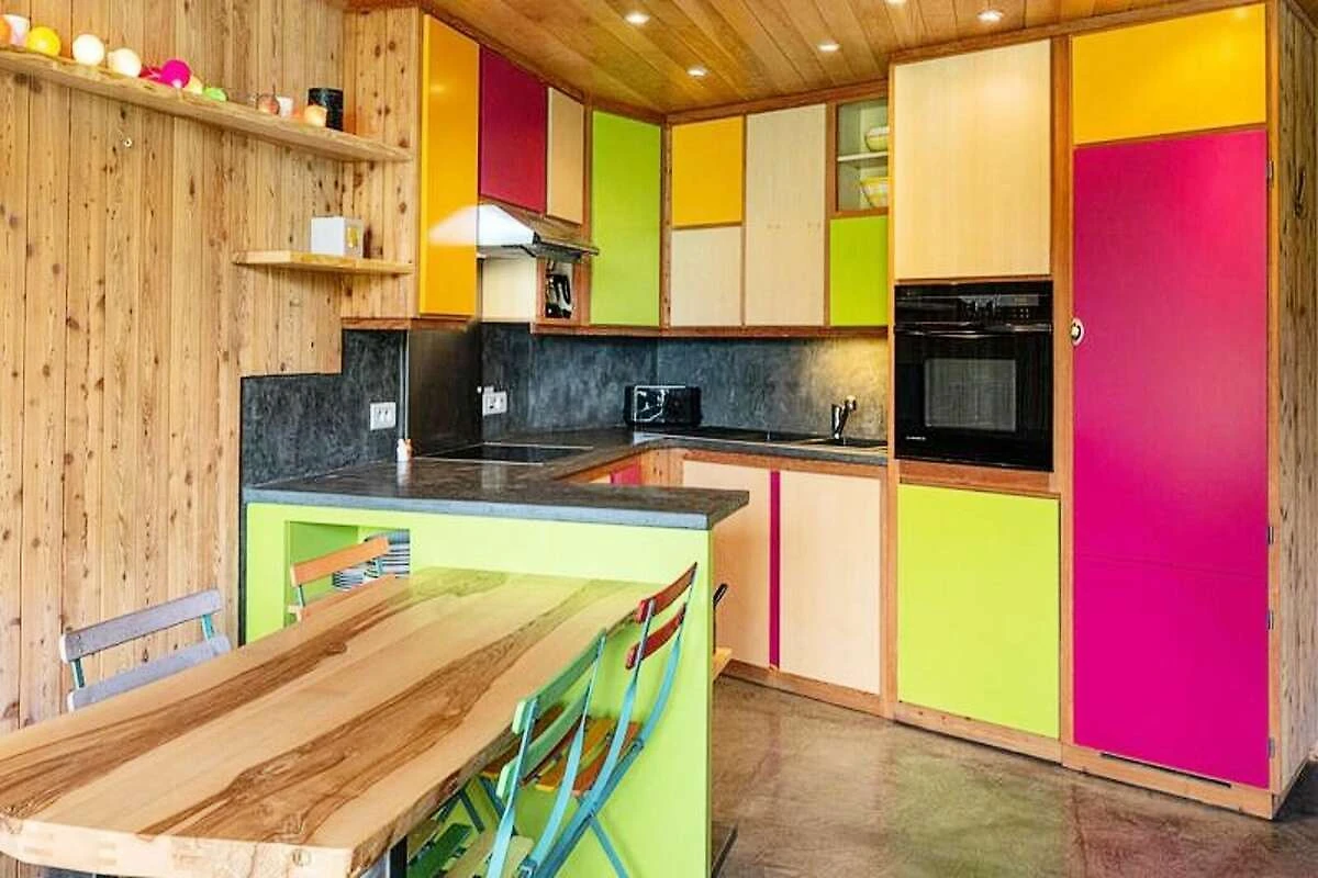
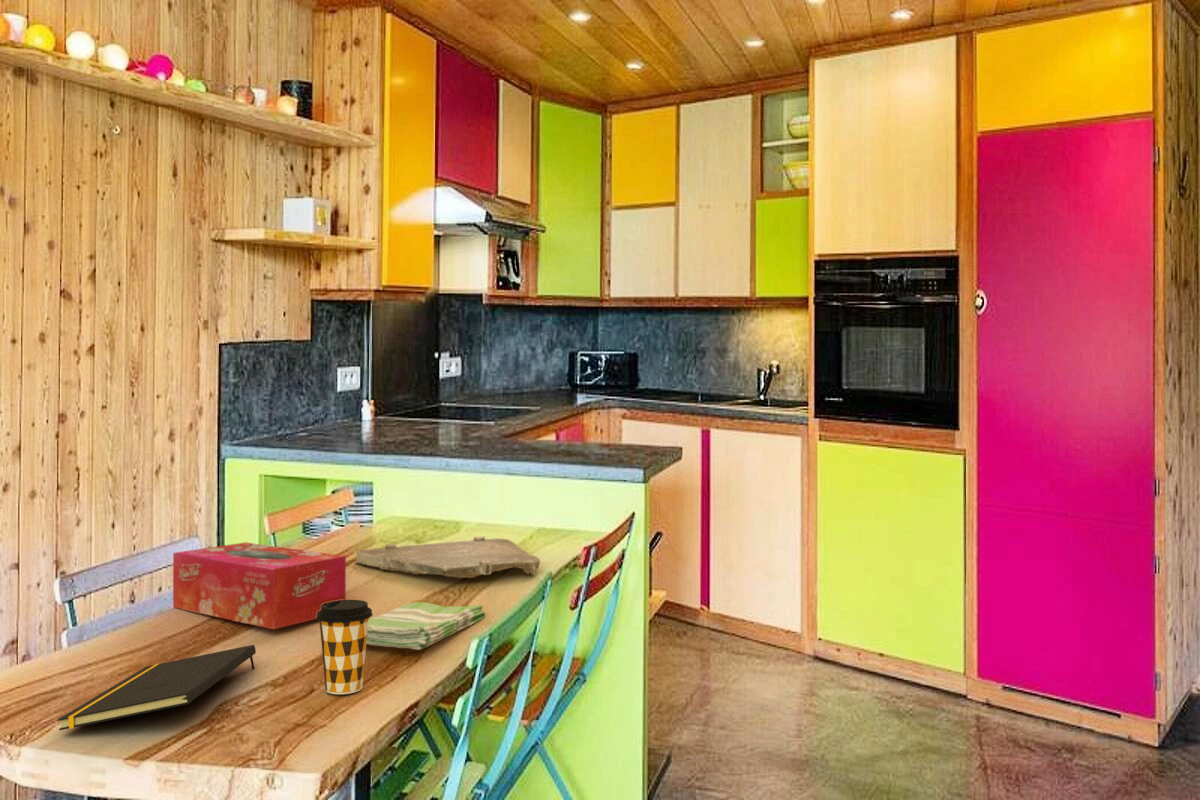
+ coffee cup [316,599,374,695]
+ notepad [56,644,257,731]
+ cutting board [354,535,541,579]
+ dish towel [366,601,486,651]
+ tissue box [172,541,347,630]
